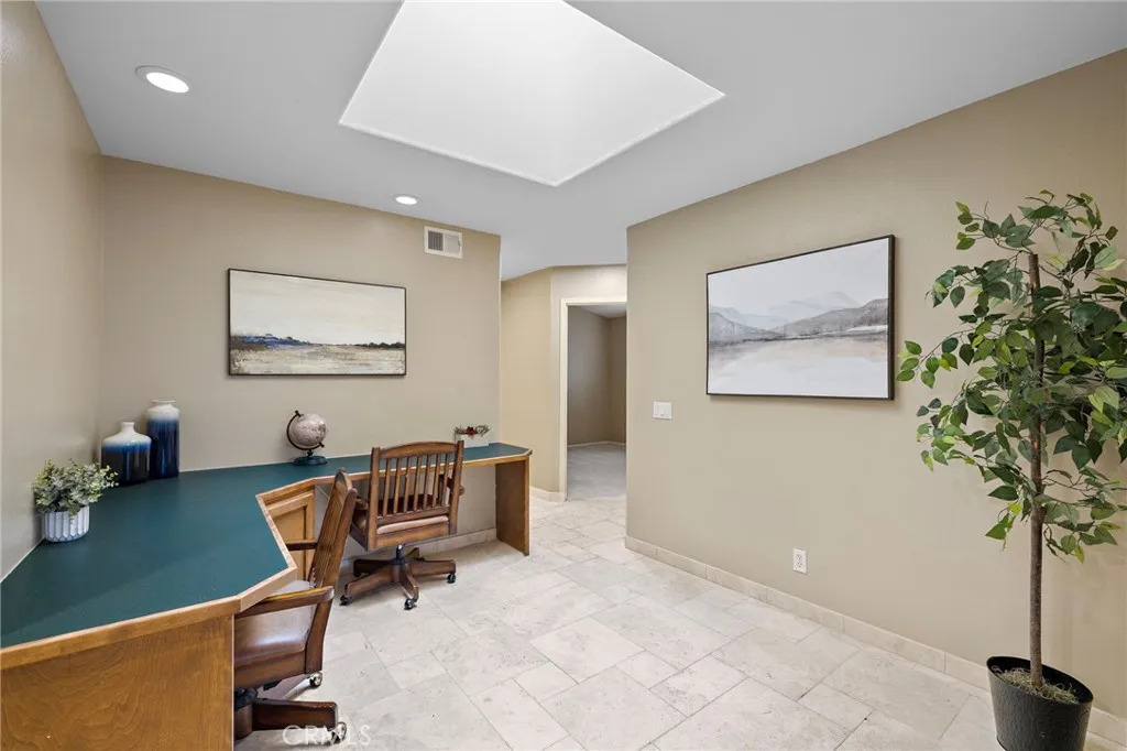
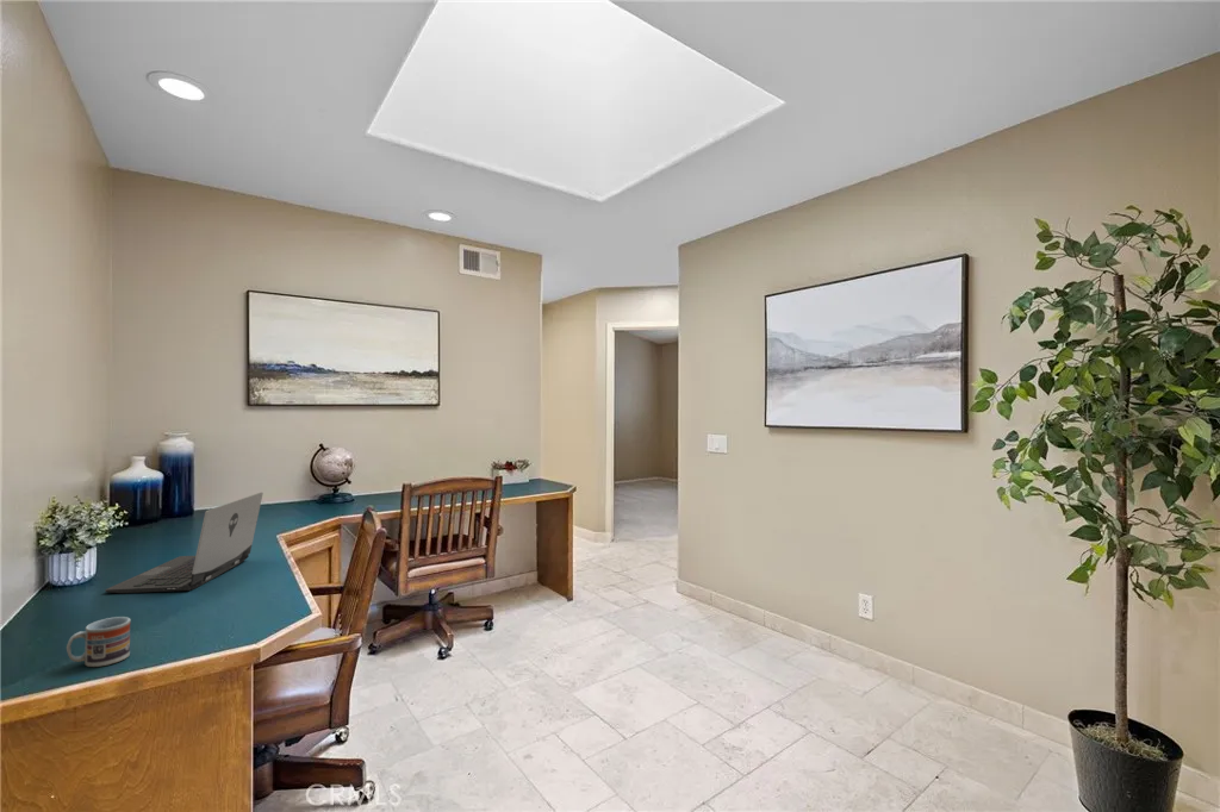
+ laptop [104,492,264,594]
+ cup [66,616,132,668]
